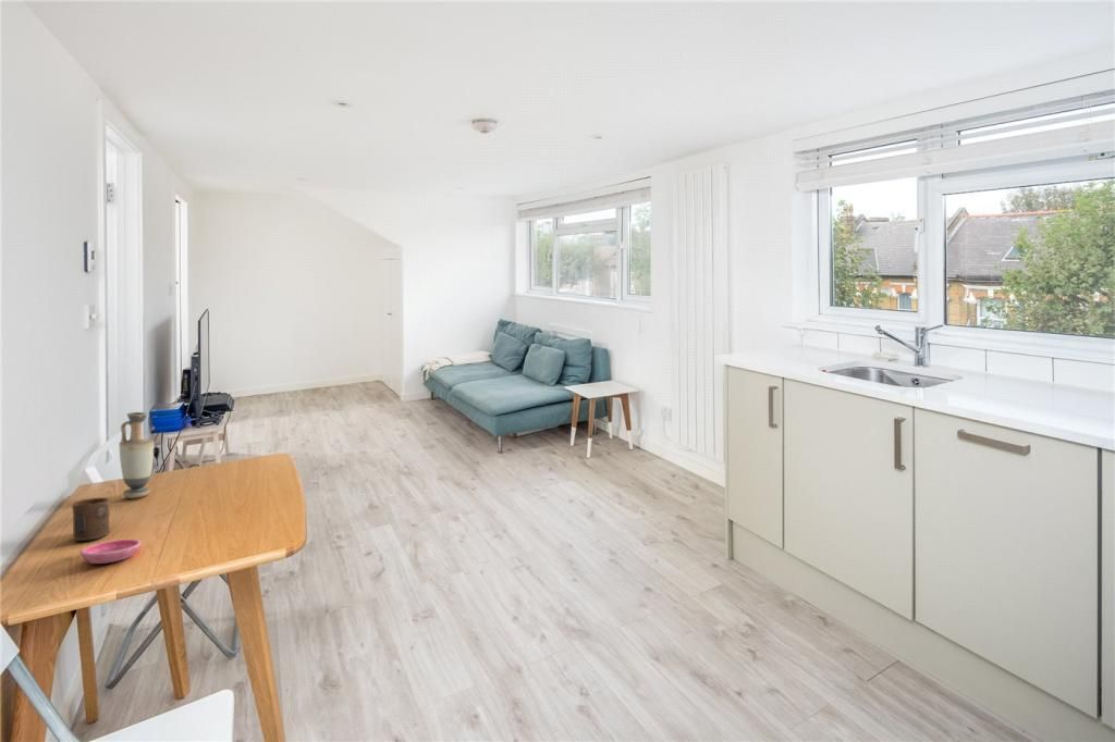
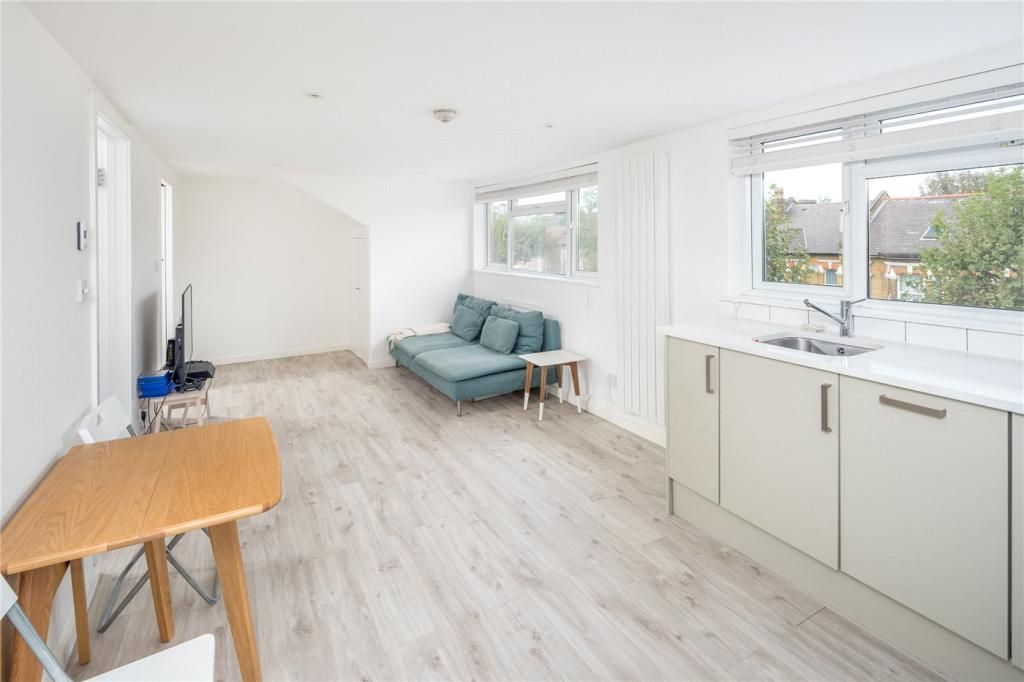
- cup [71,497,111,542]
- saucer [79,539,142,565]
- vase [119,411,156,499]
